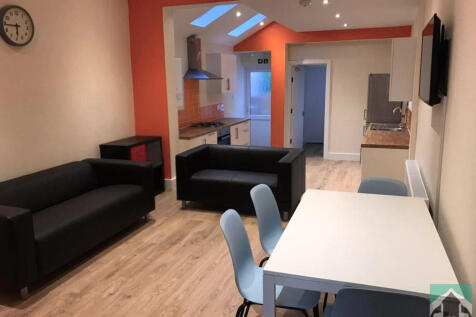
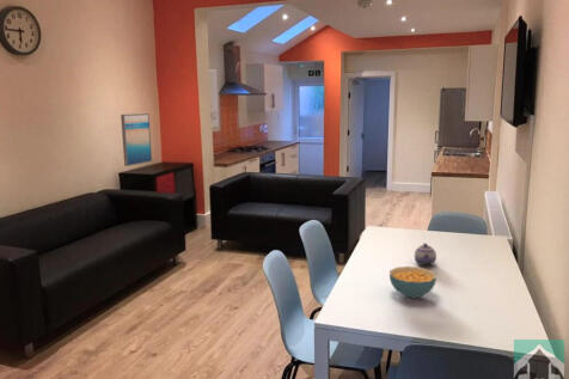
+ wall art [120,112,153,167]
+ cereal bowl [388,265,438,299]
+ teapot [414,243,438,267]
